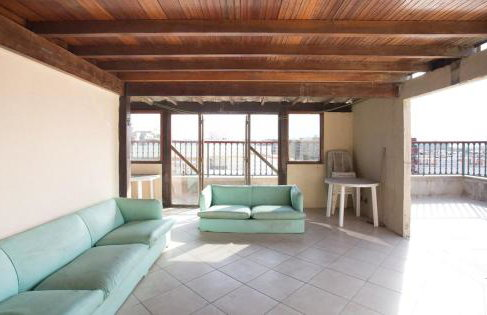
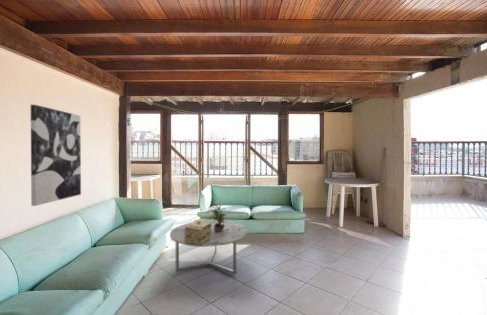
+ decorative box [184,219,212,246]
+ coffee table [169,219,248,275]
+ potted plant [204,202,232,232]
+ wall art [30,104,82,207]
